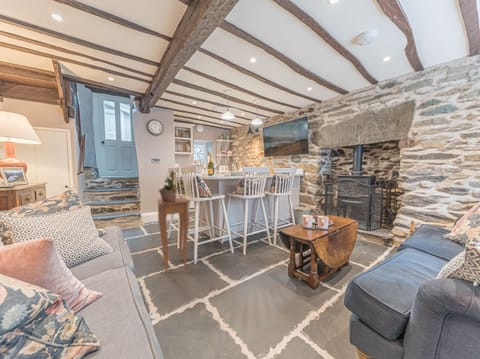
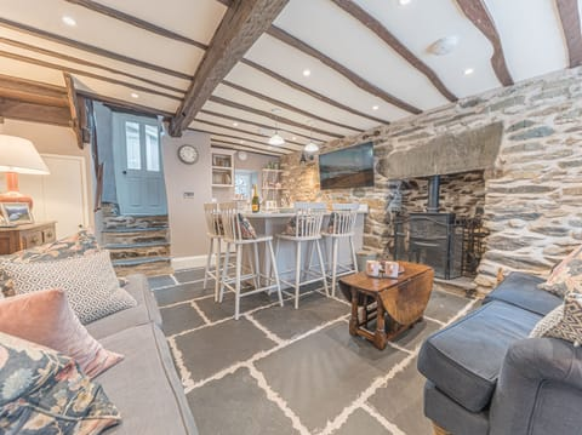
- side table [156,196,190,275]
- potted plant [158,170,178,202]
